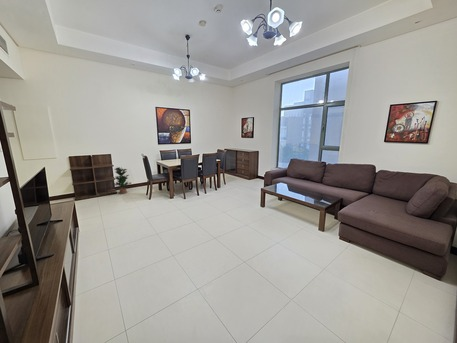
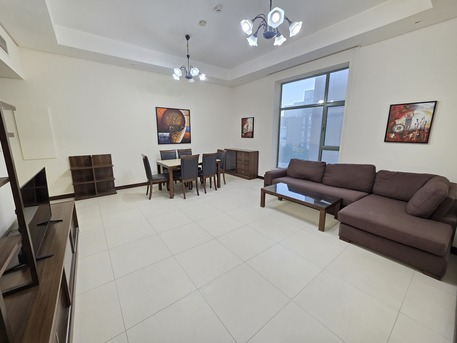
- potted plant [112,166,132,195]
